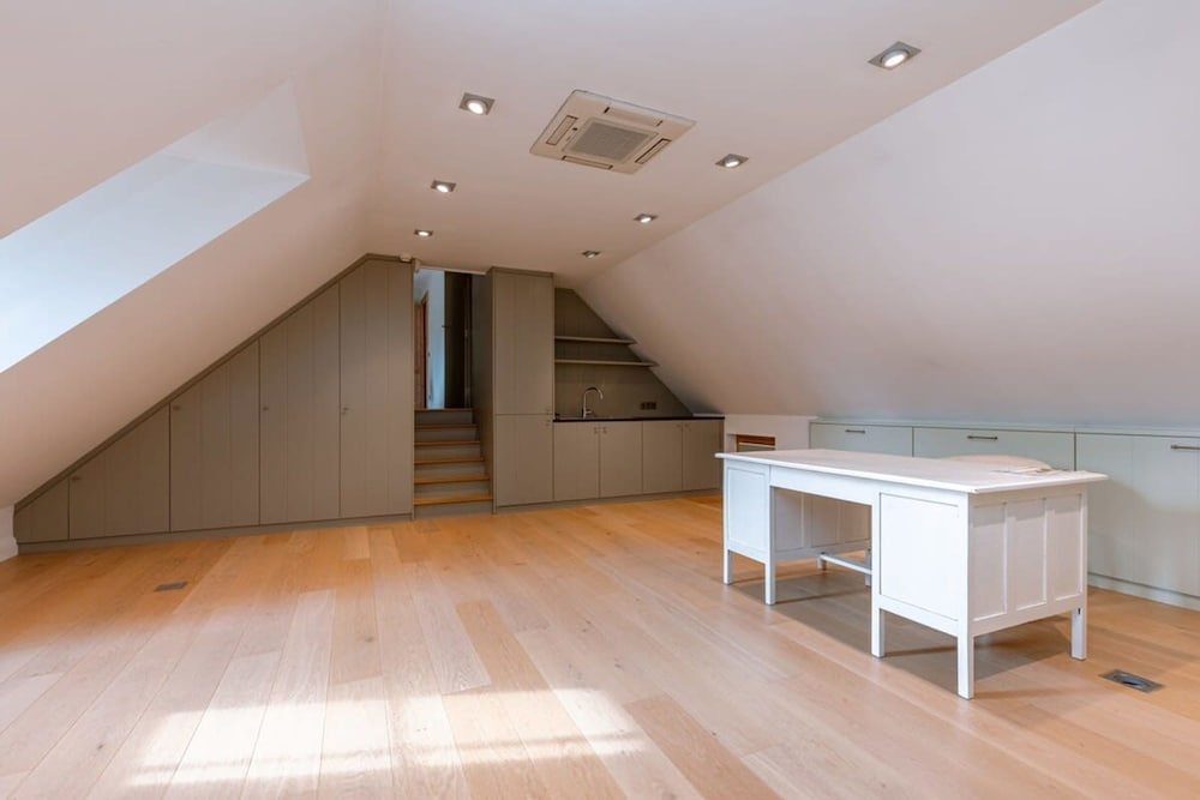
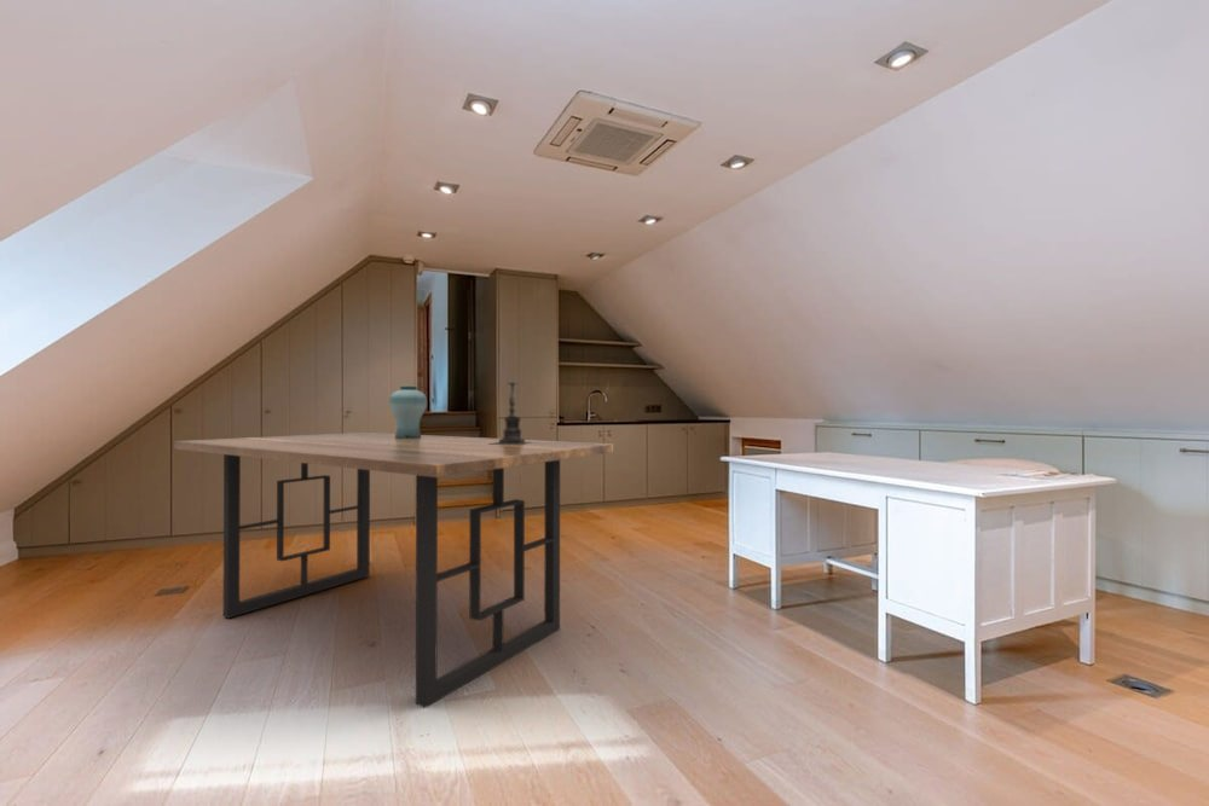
+ vase [388,384,428,439]
+ dining table [173,431,614,709]
+ candle holder [488,379,532,445]
